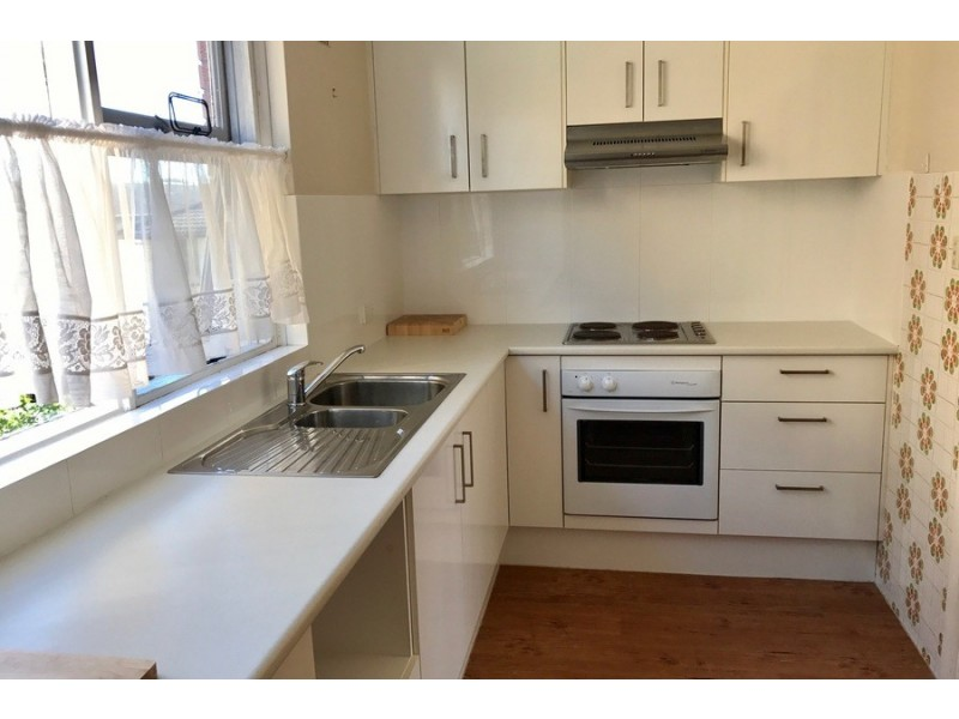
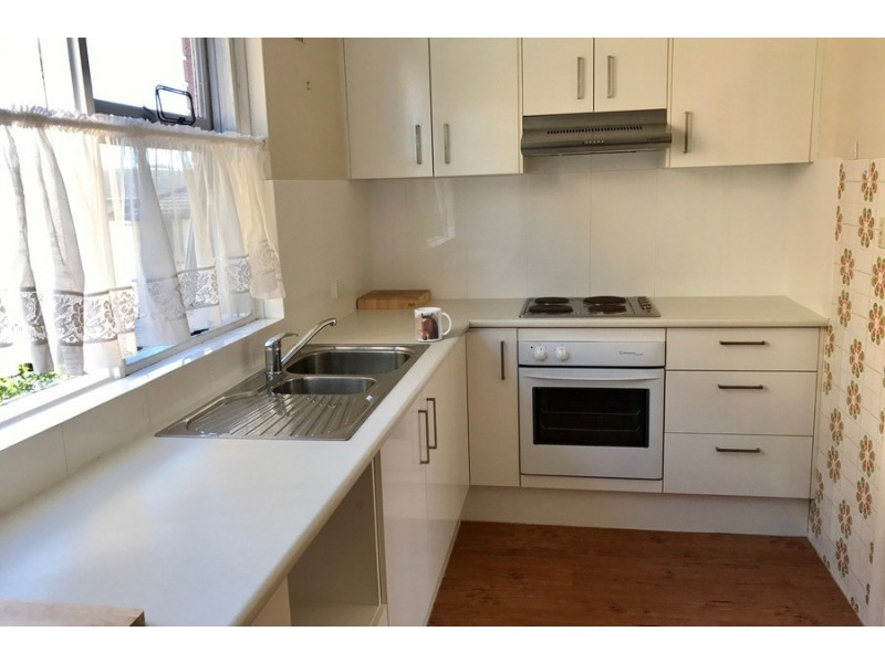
+ mug [414,306,452,343]
